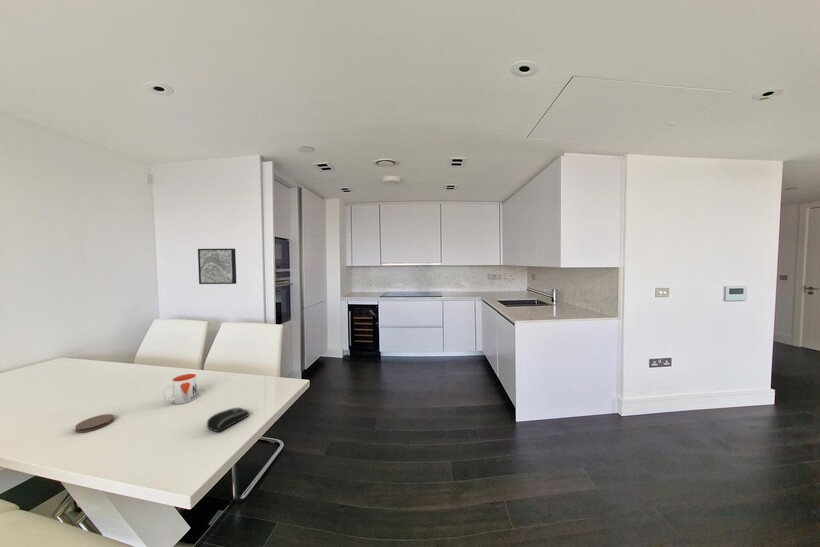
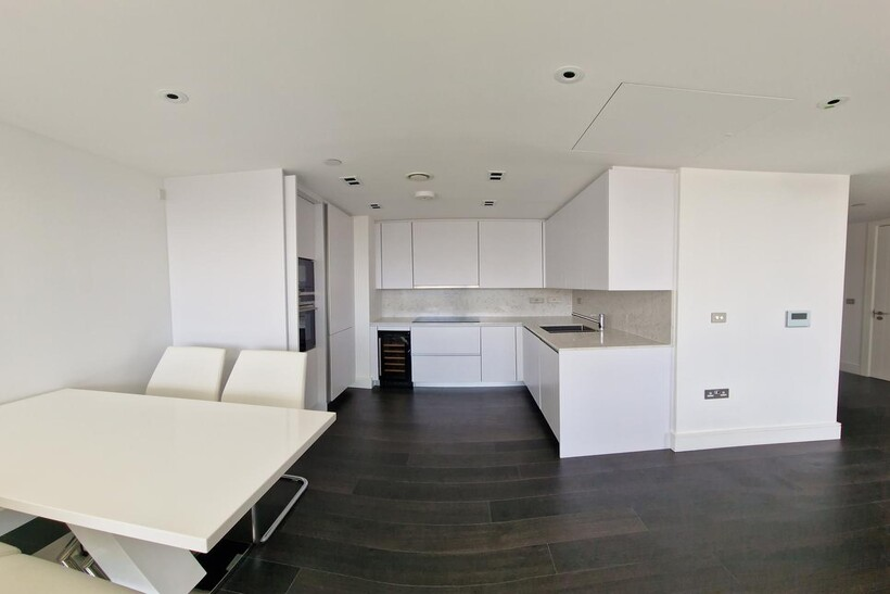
- wall art [197,248,237,285]
- computer mouse [206,407,250,433]
- mug [162,373,198,405]
- coaster [74,413,115,433]
